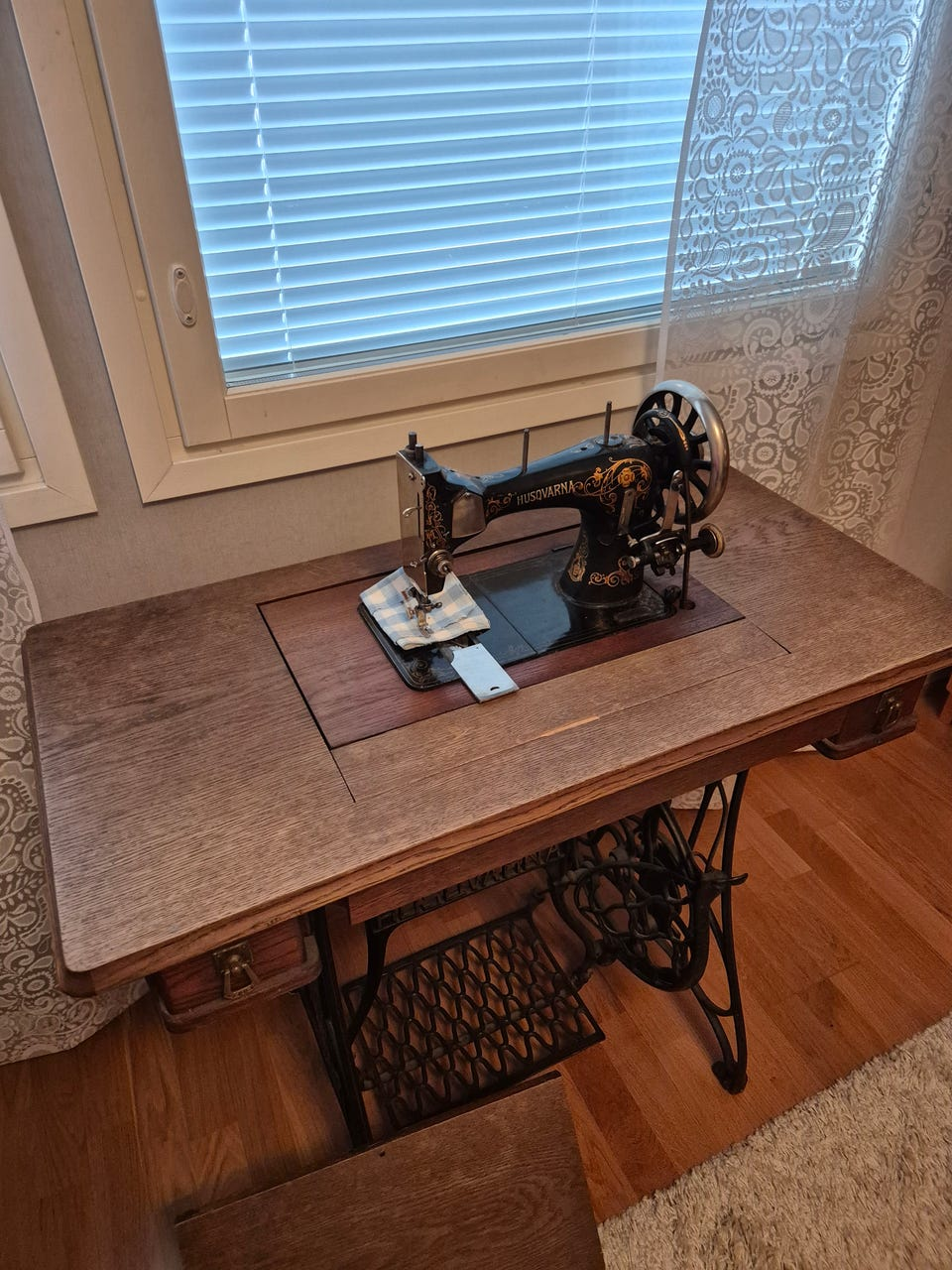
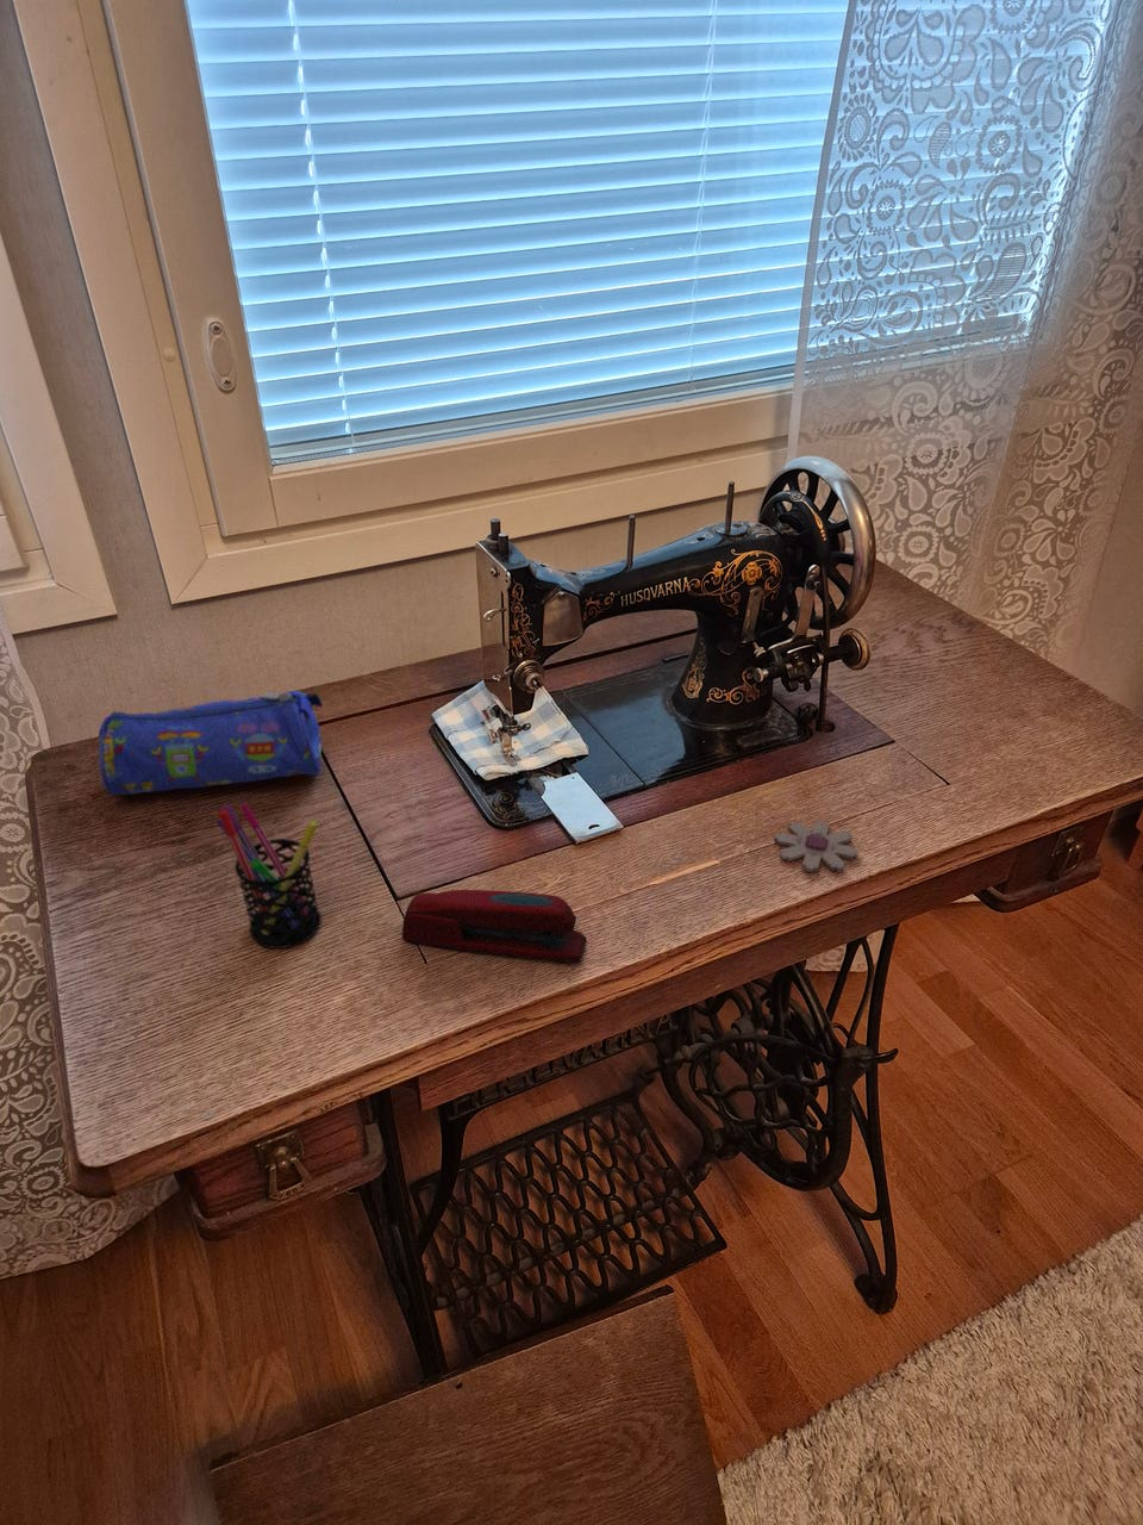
+ stapler [401,889,588,964]
+ pencil case [97,689,324,797]
+ pen holder [215,802,323,950]
+ flower [773,820,860,873]
